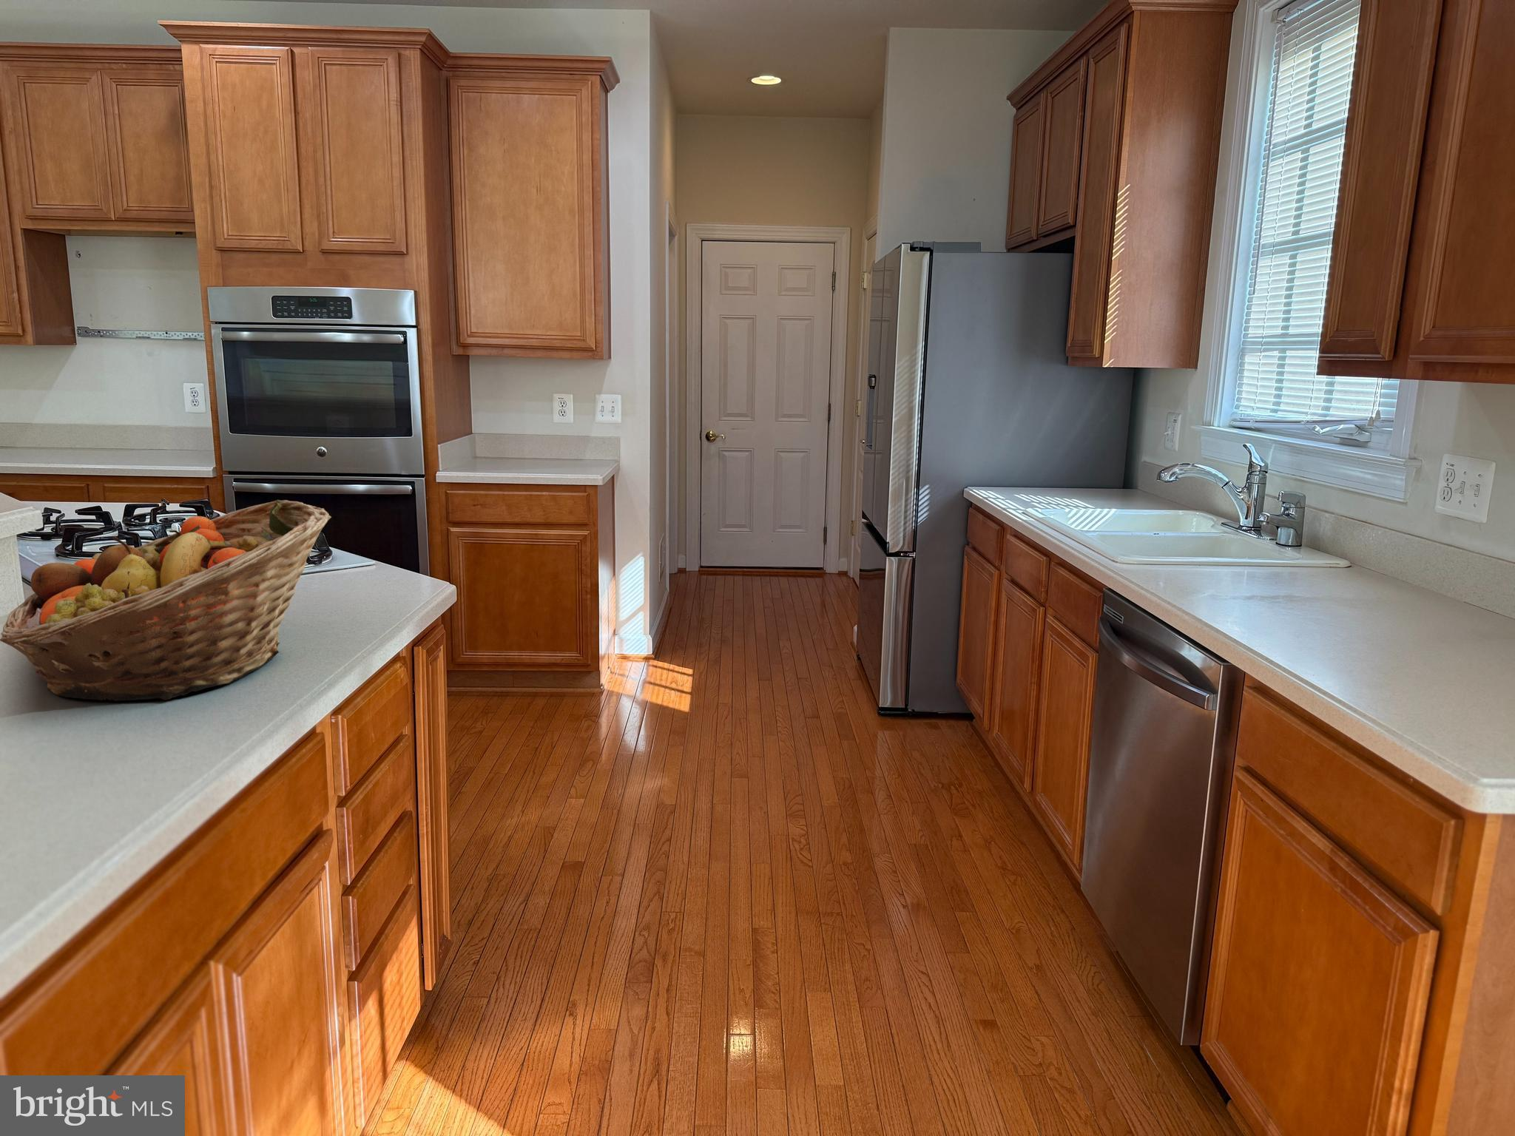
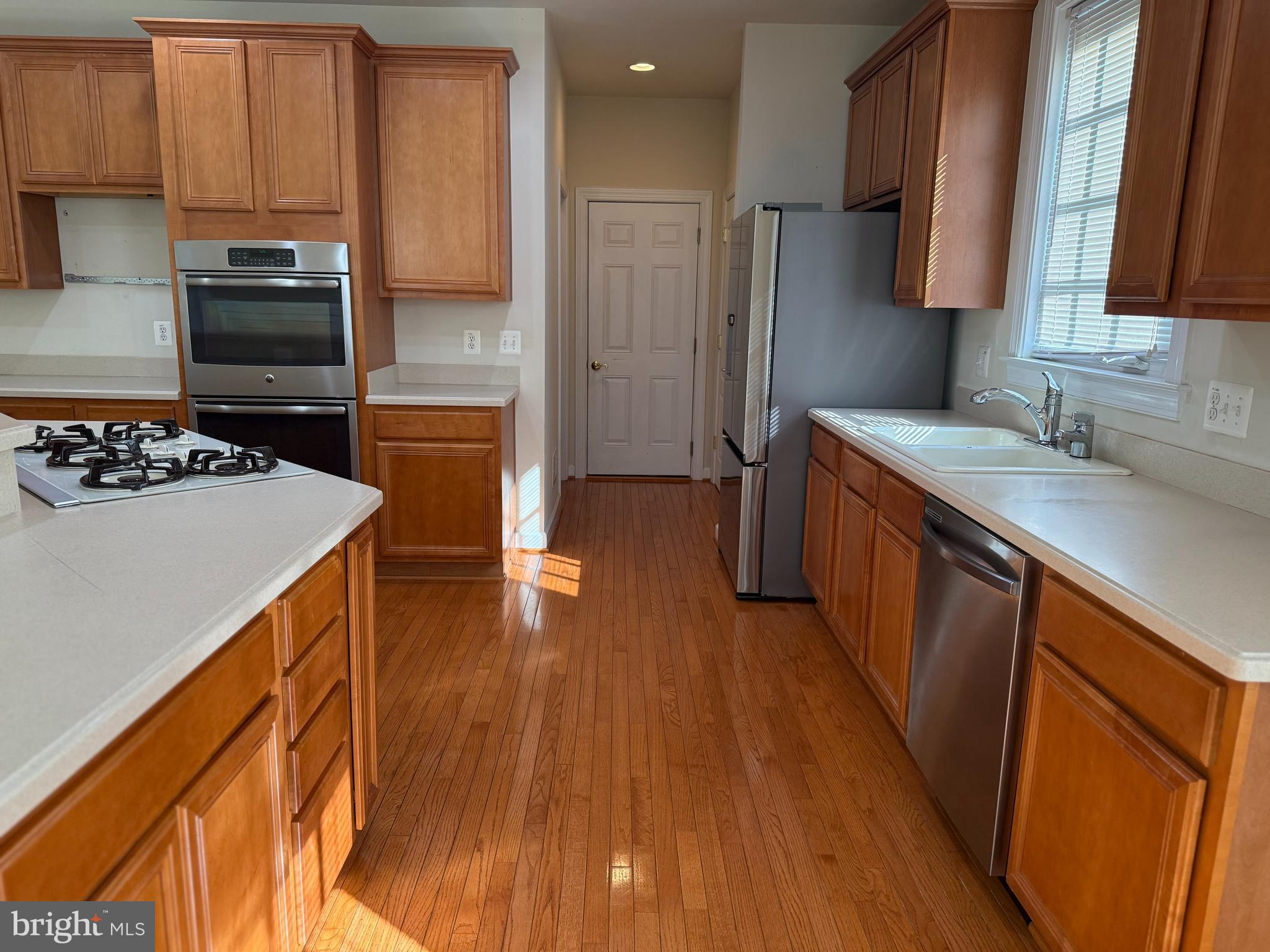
- fruit basket [0,499,332,702]
